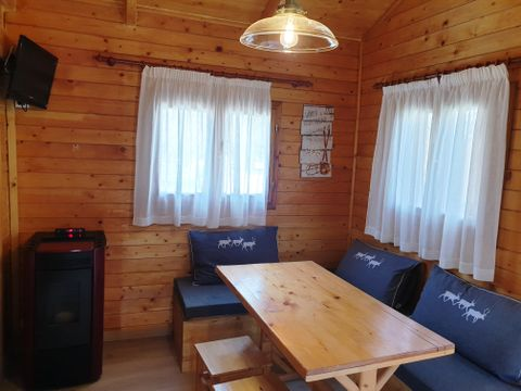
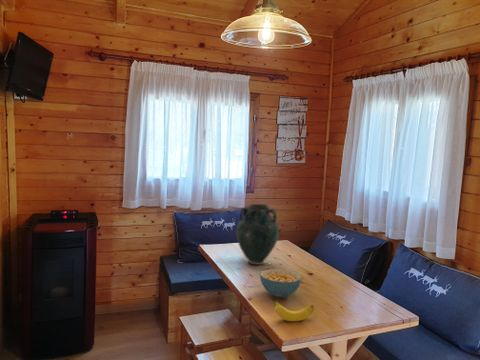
+ cereal bowl [259,268,302,298]
+ banana [270,298,315,322]
+ vase [235,203,280,266]
